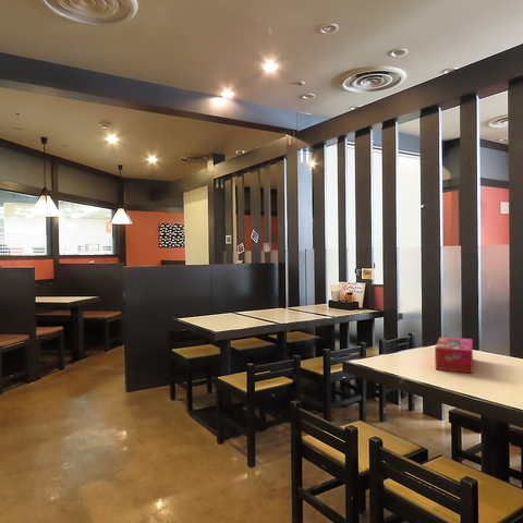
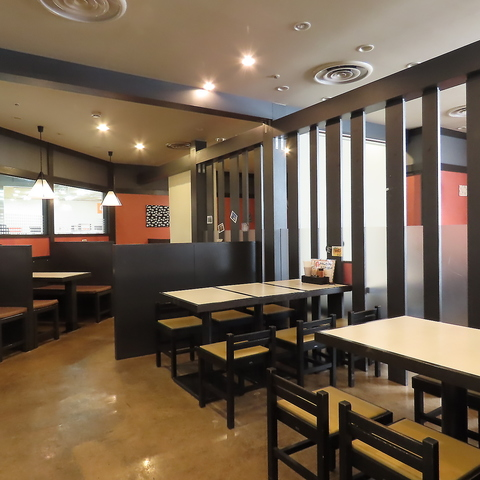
- tissue box [434,336,474,374]
